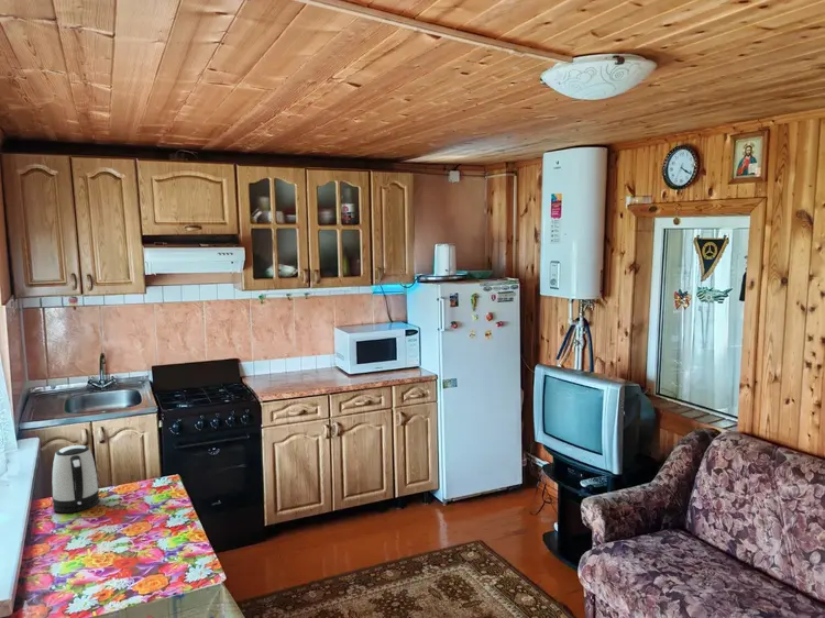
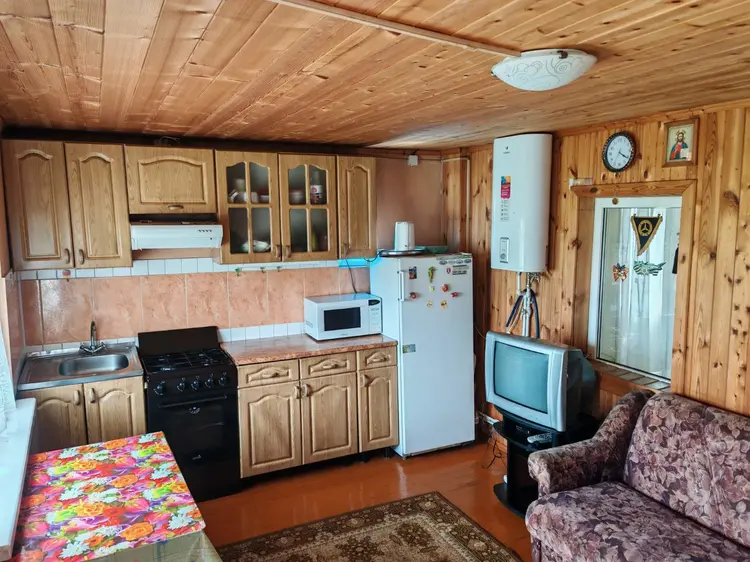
- kettle [52,444,100,514]
